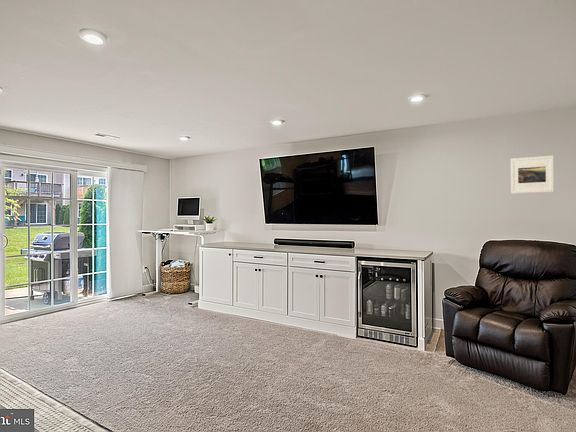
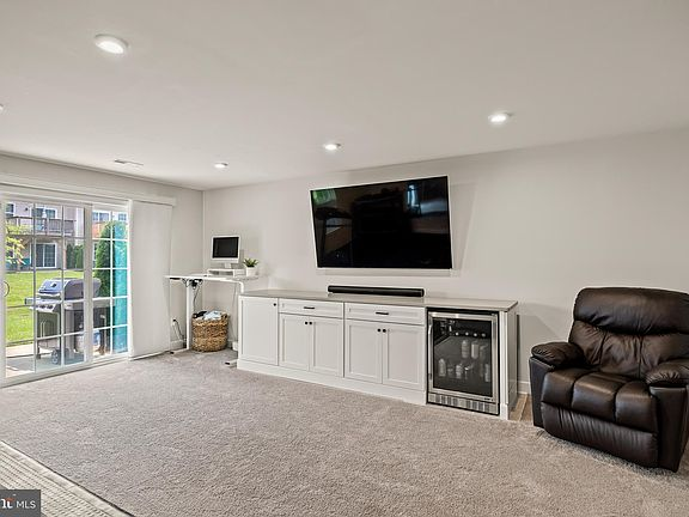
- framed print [510,155,555,194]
